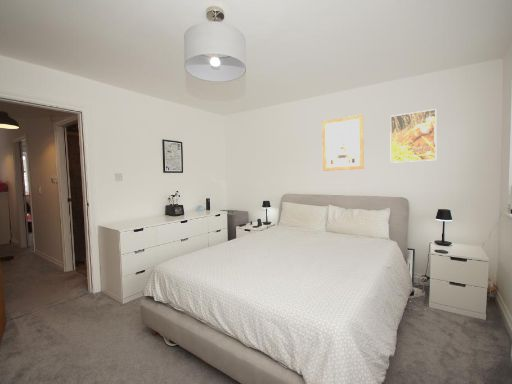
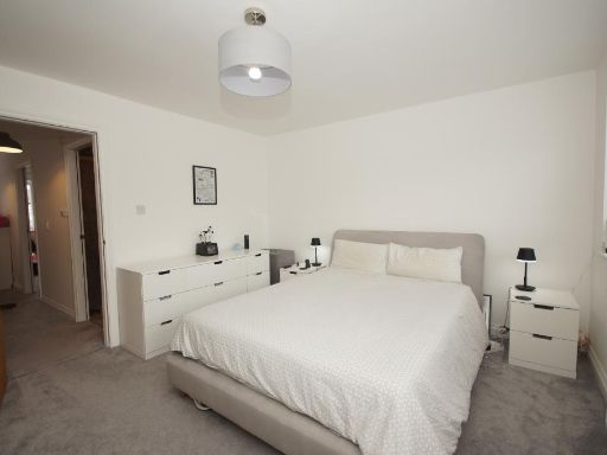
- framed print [389,108,437,164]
- wall art [321,114,365,172]
